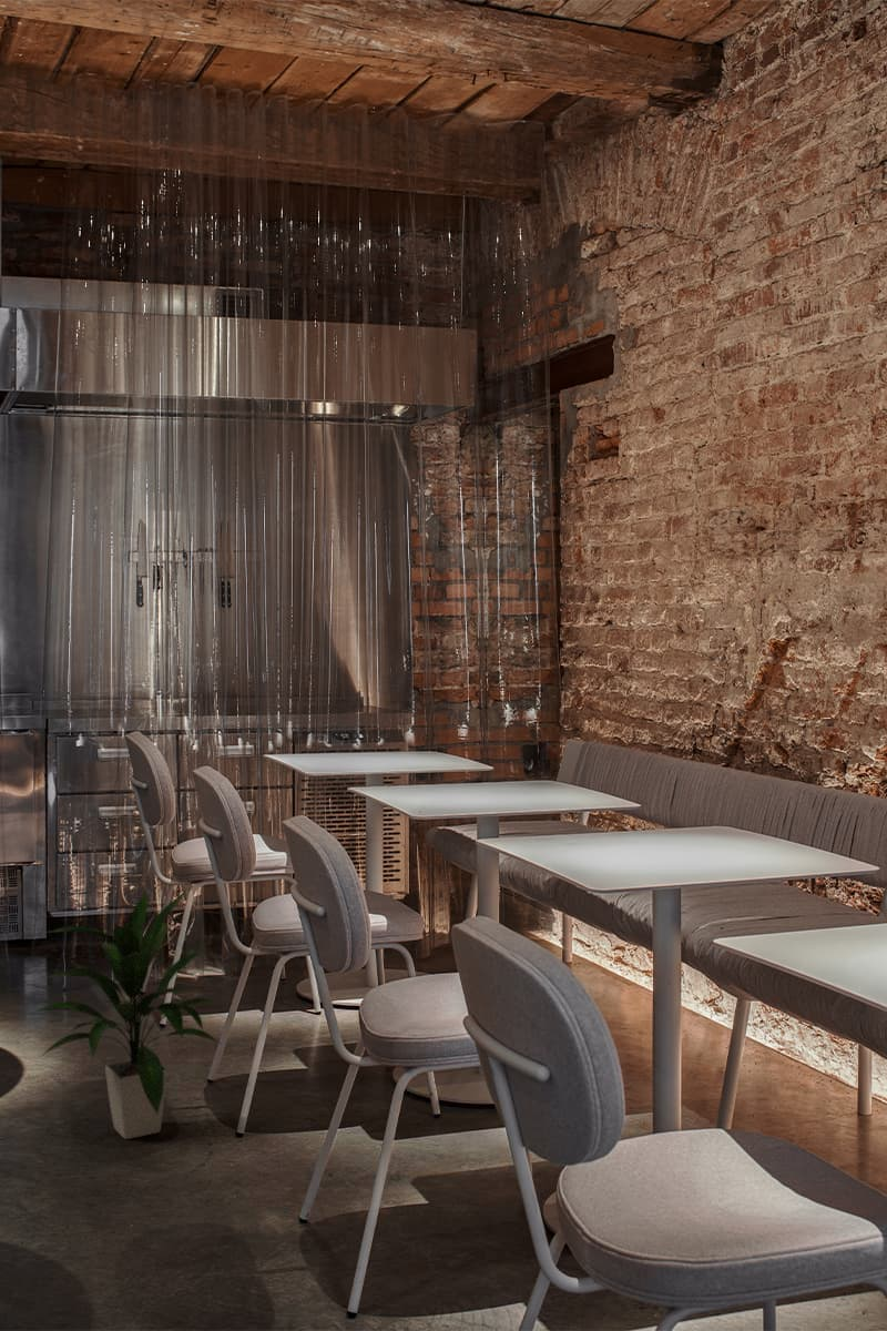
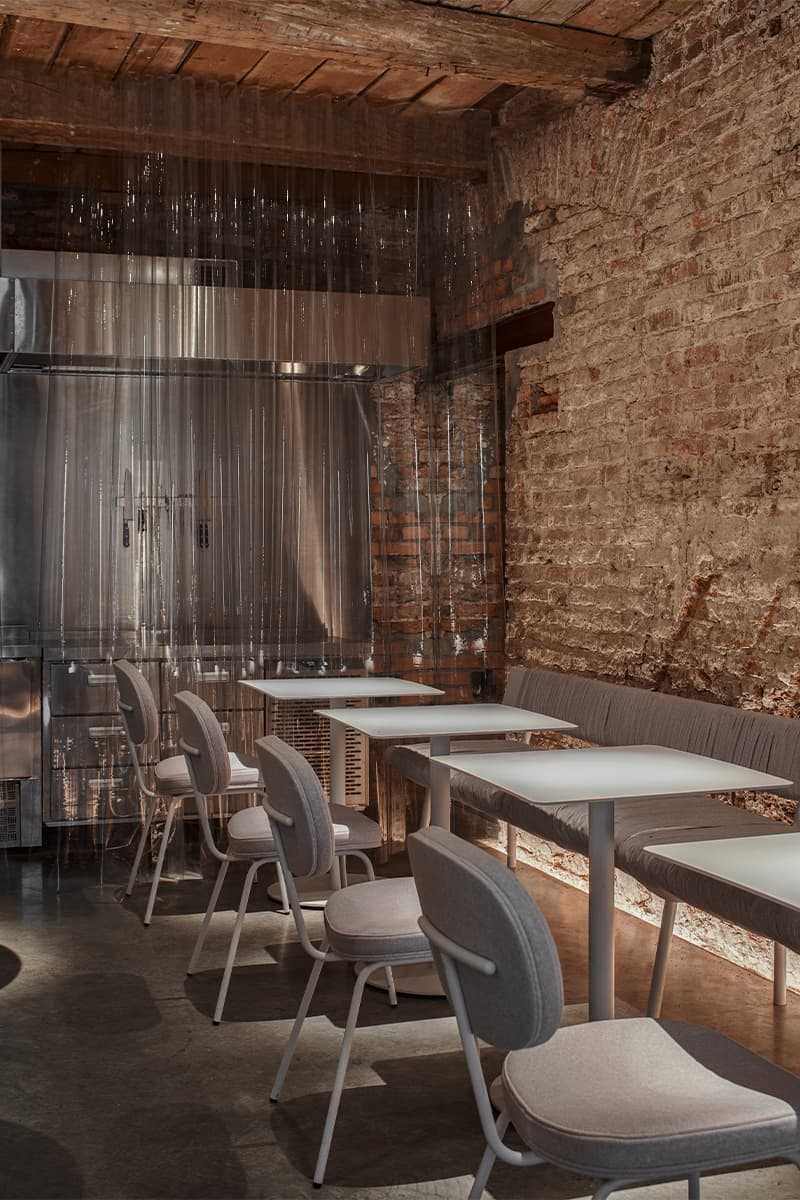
- indoor plant [30,888,223,1140]
